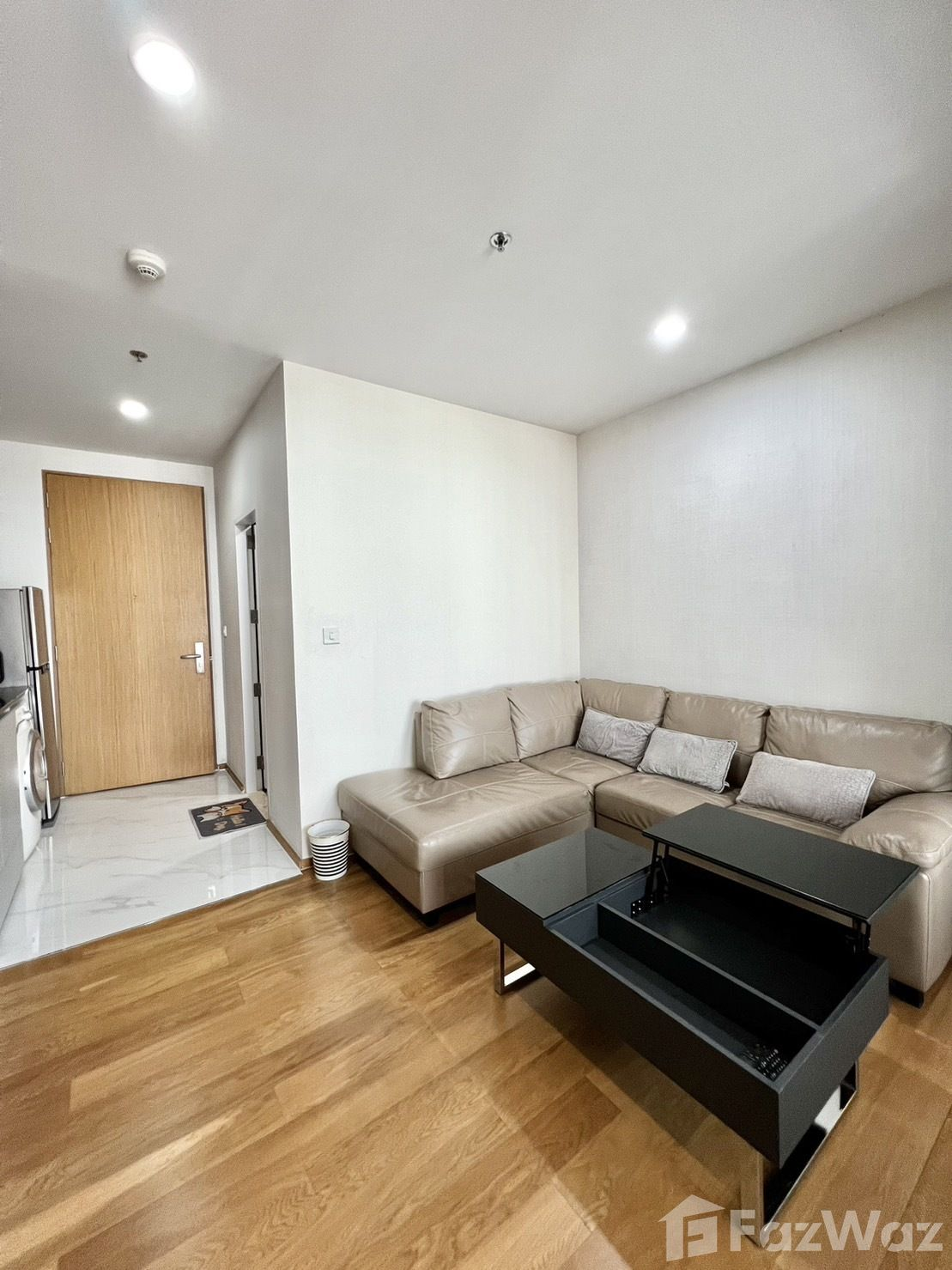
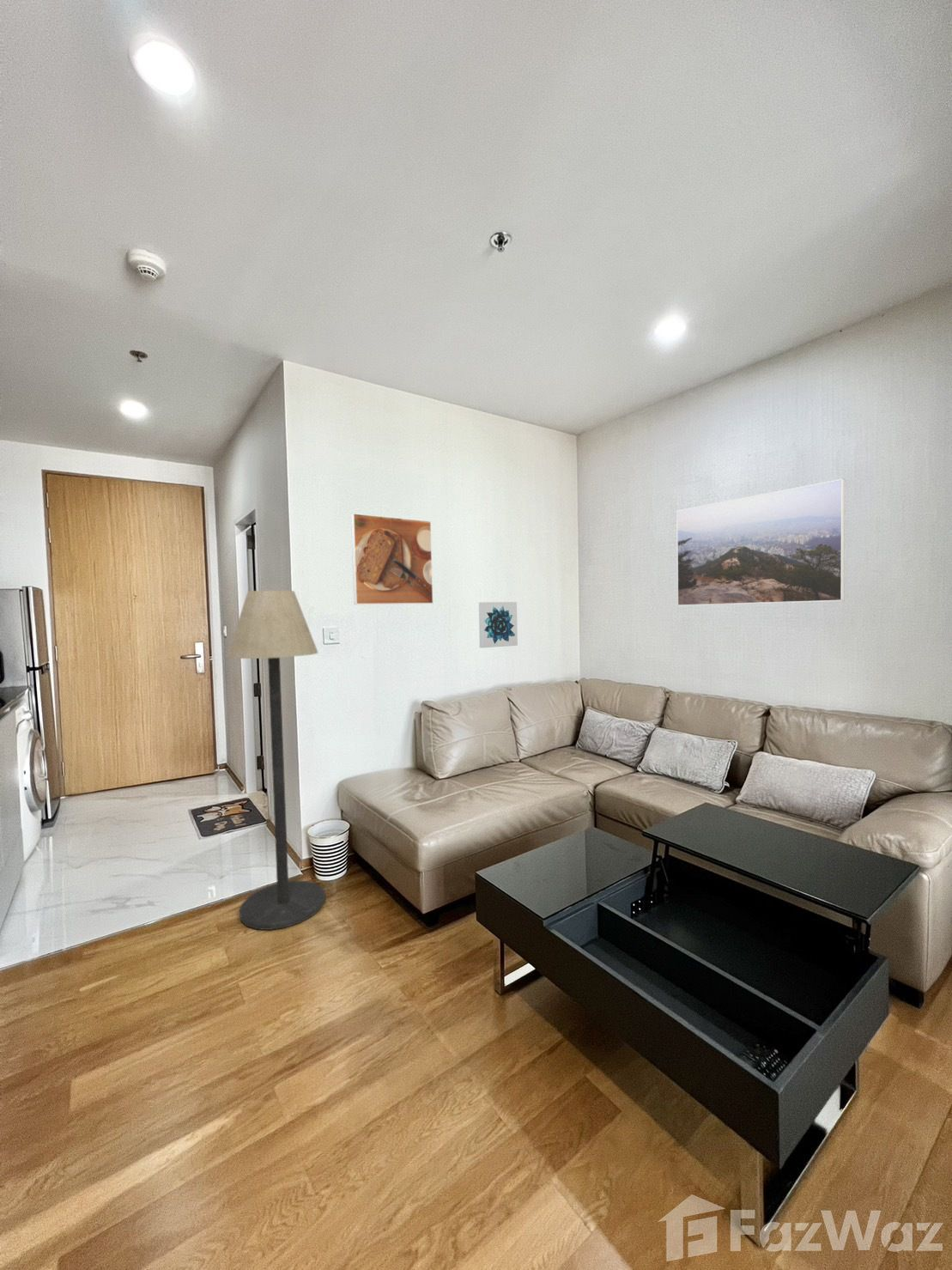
+ wall art [478,601,518,648]
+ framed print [676,478,846,606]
+ floor lamp [226,590,326,931]
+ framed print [350,513,434,605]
